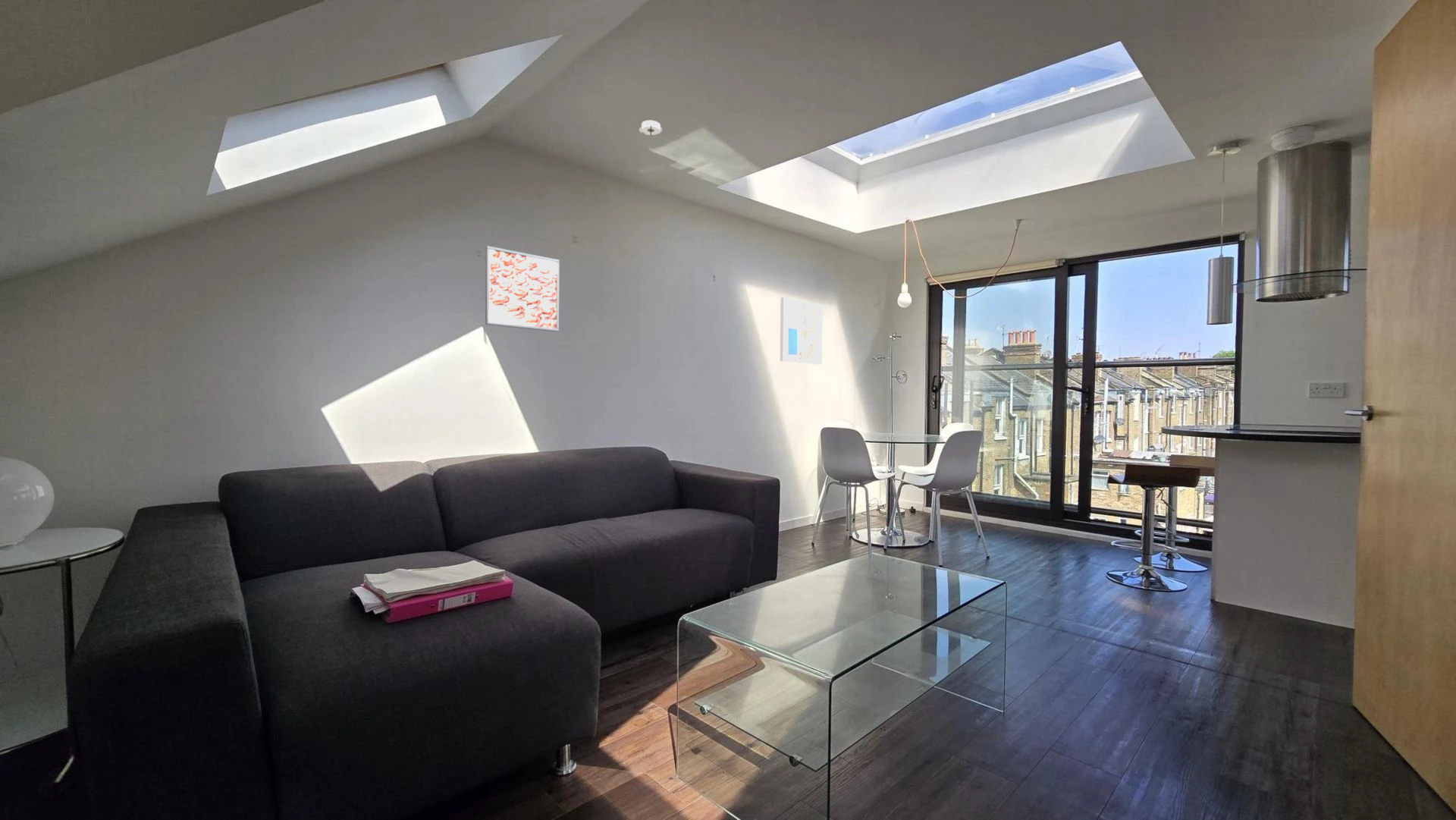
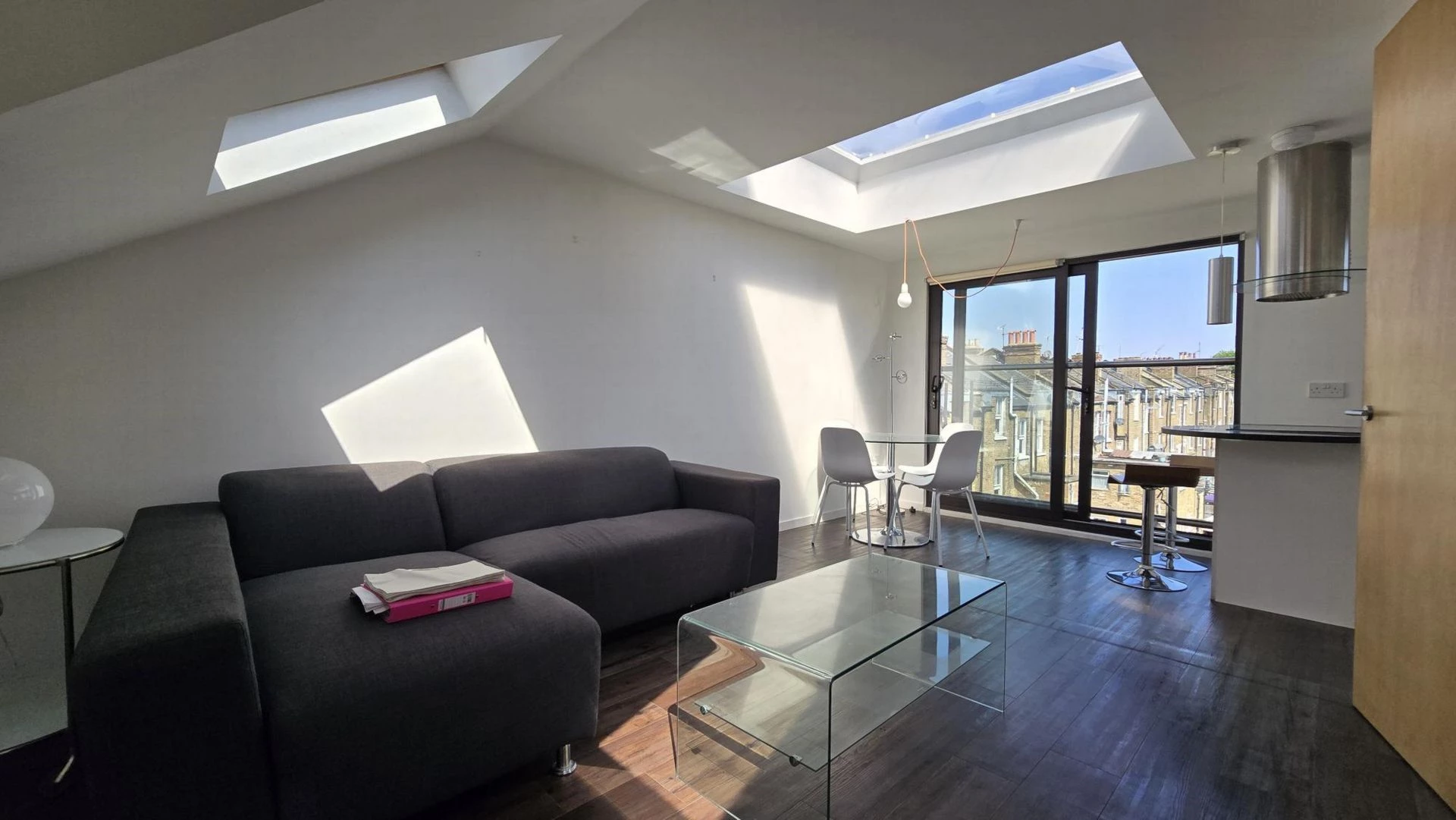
- smoke detector [639,120,664,136]
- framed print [485,245,560,332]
- wall art [780,297,824,365]
